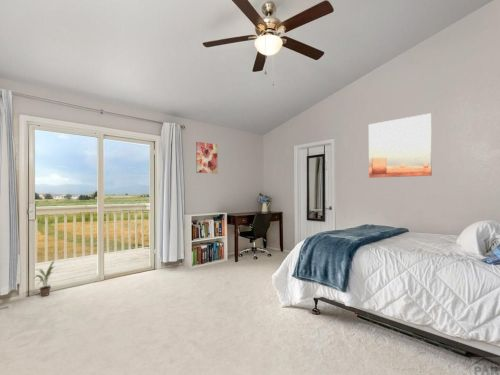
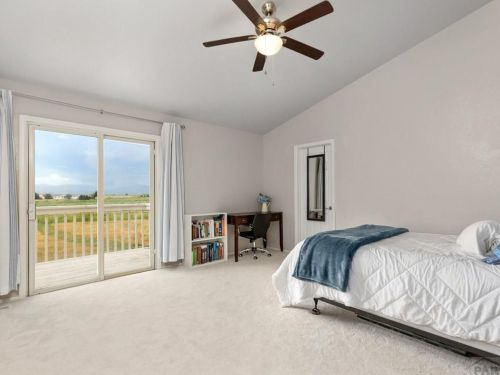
- potted plant [32,260,59,297]
- wall art [368,113,433,179]
- wall art [195,141,218,174]
